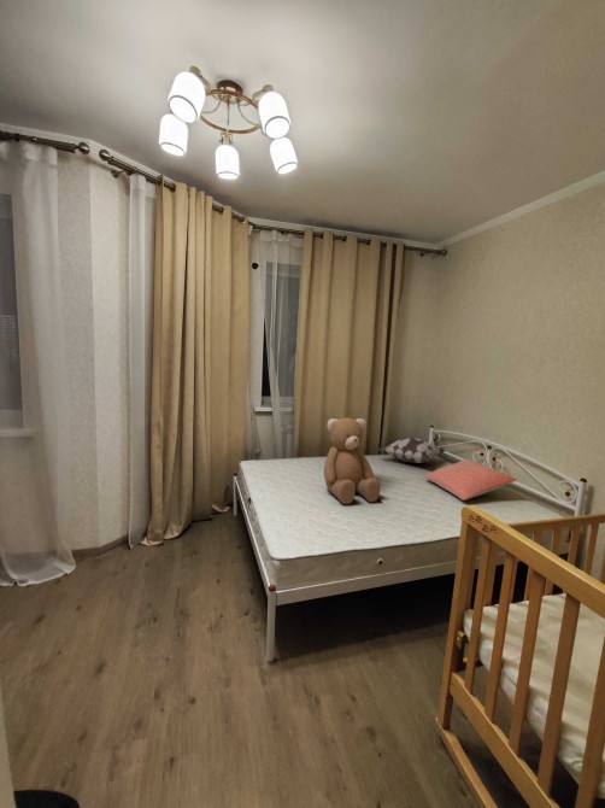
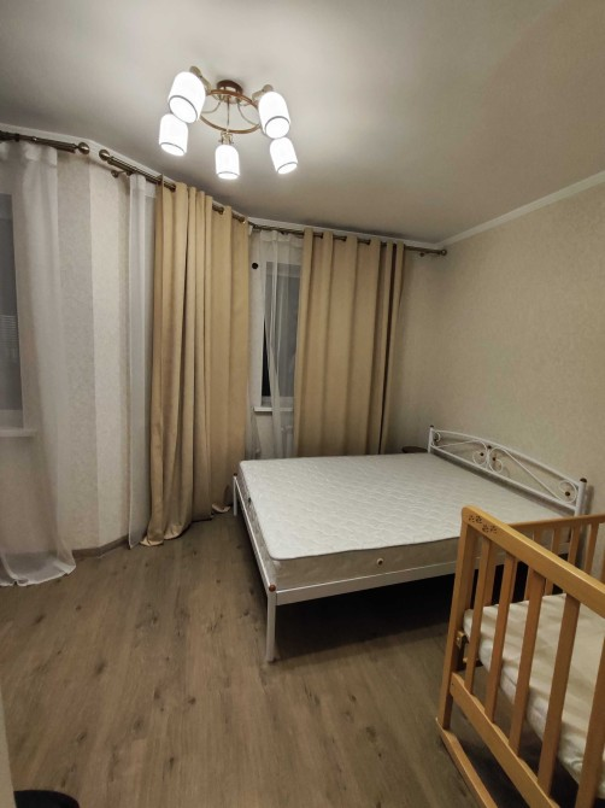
- decorative pillow [376,437,446,464]
- pillow [423,458,518,502]
- teddy bear [323,416,382,505]
